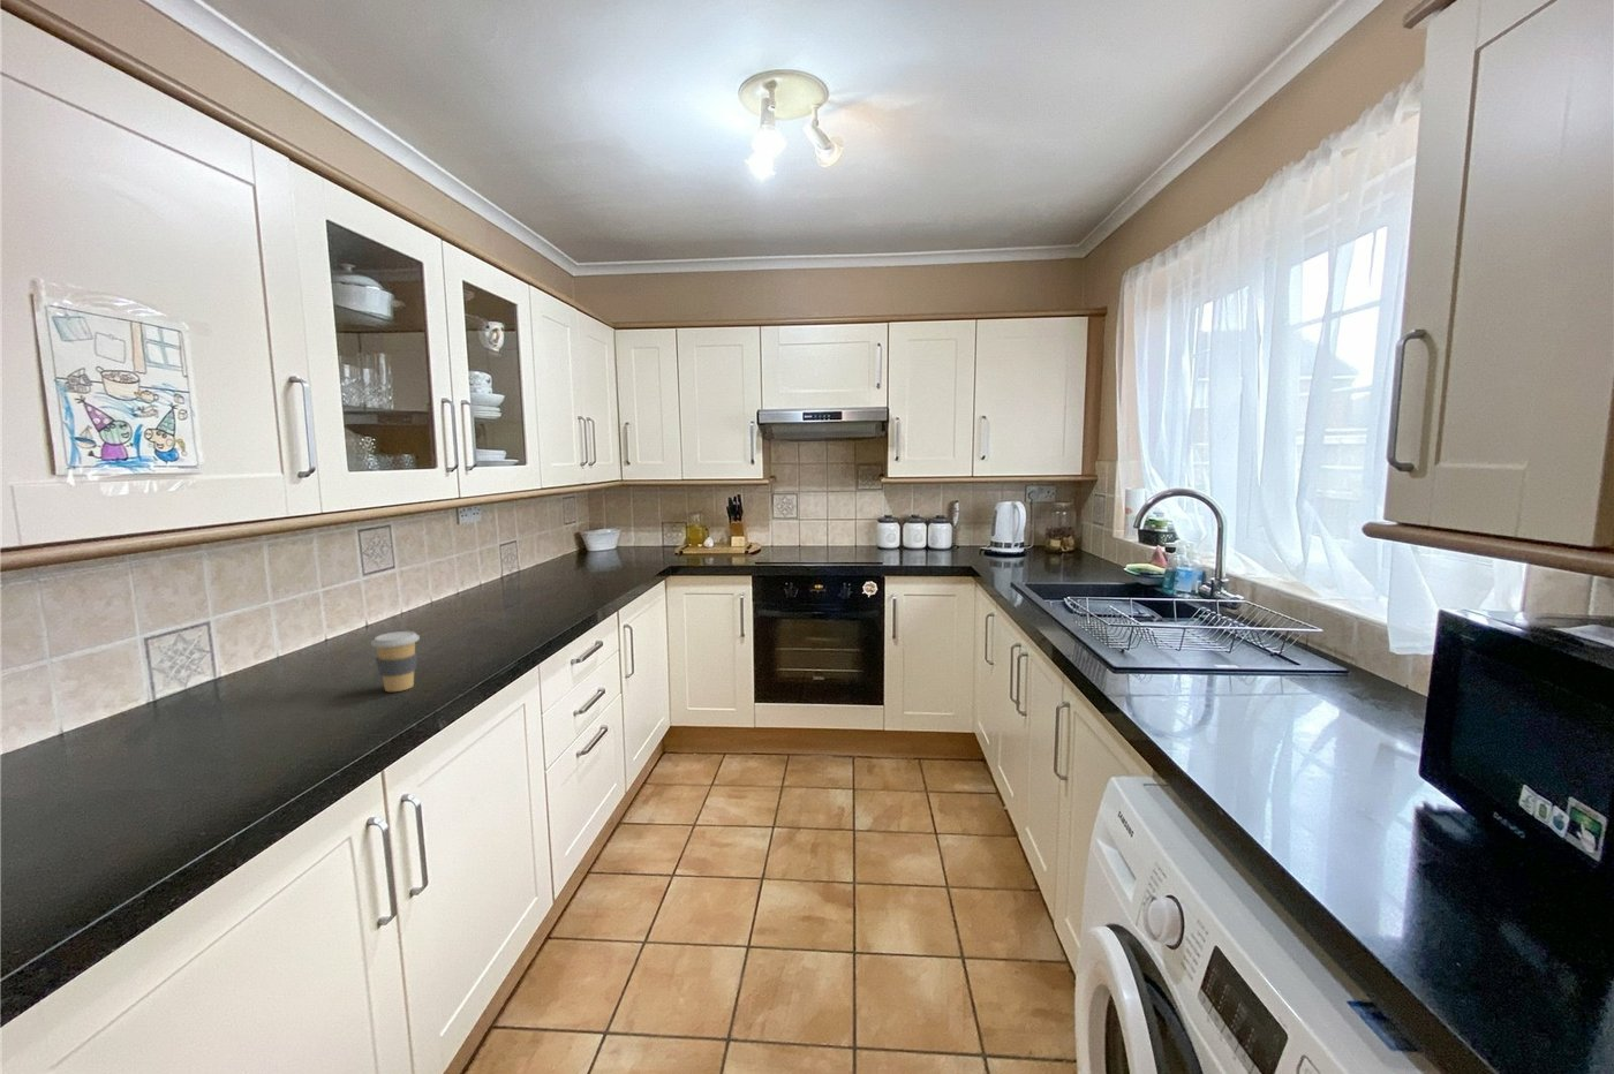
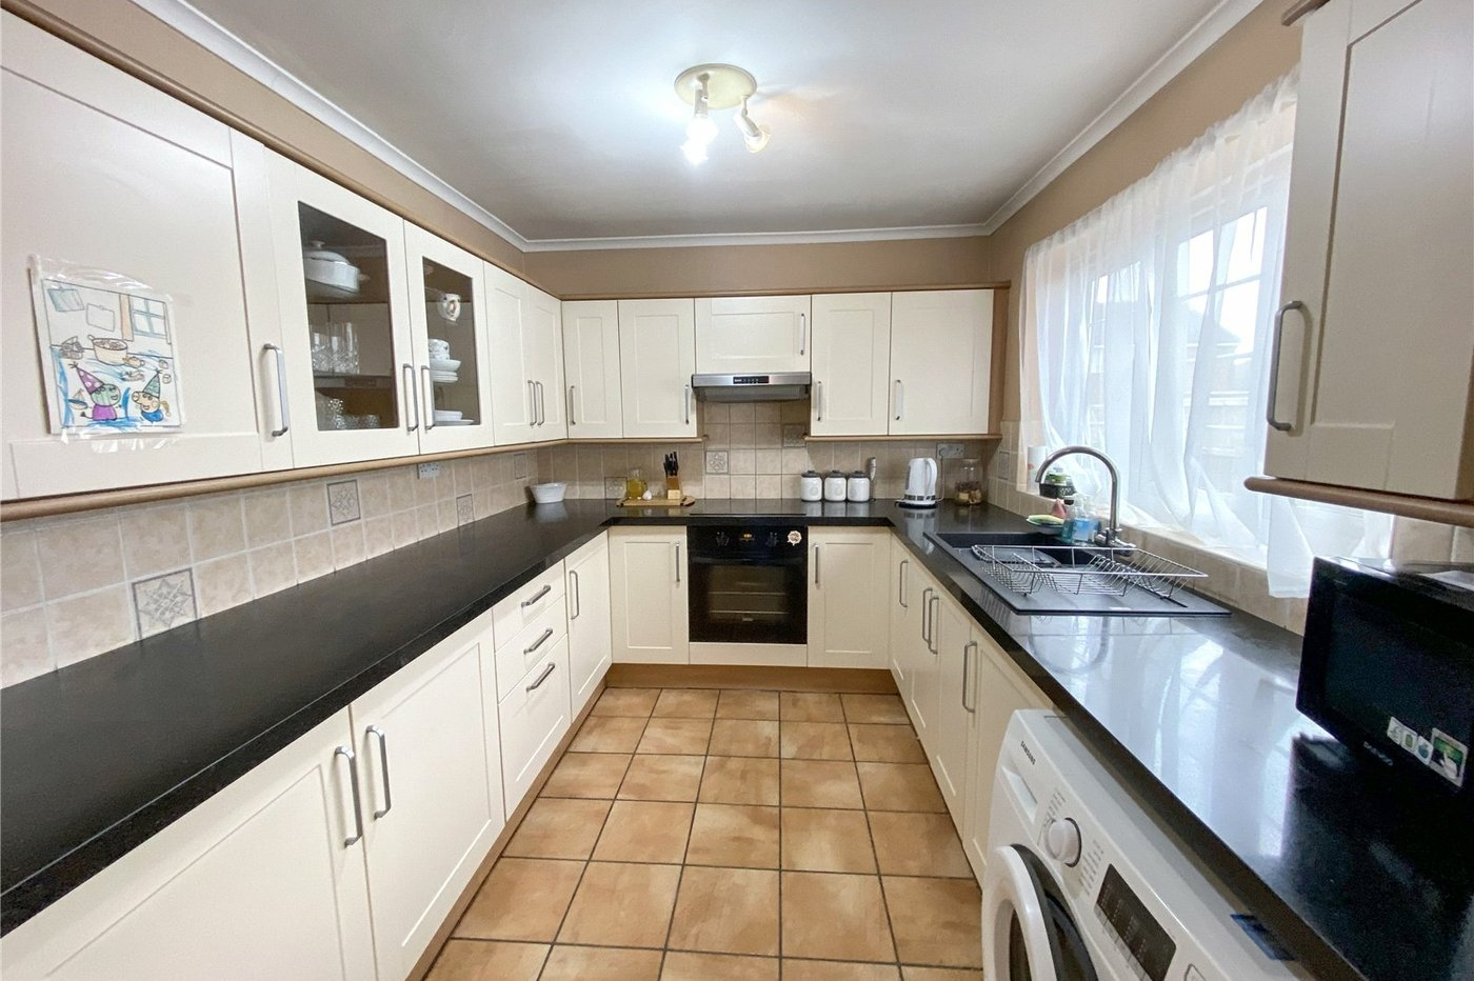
- coffee cup [371,630,421,693]
